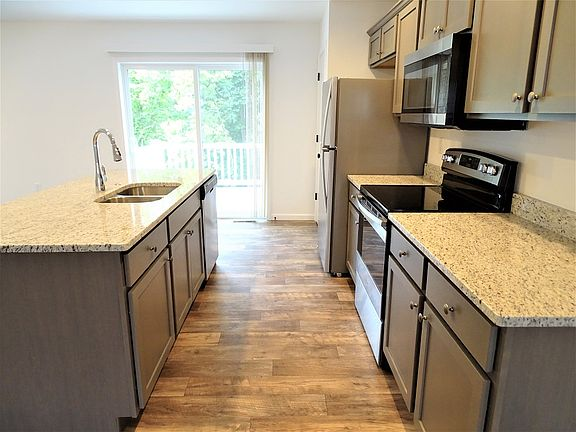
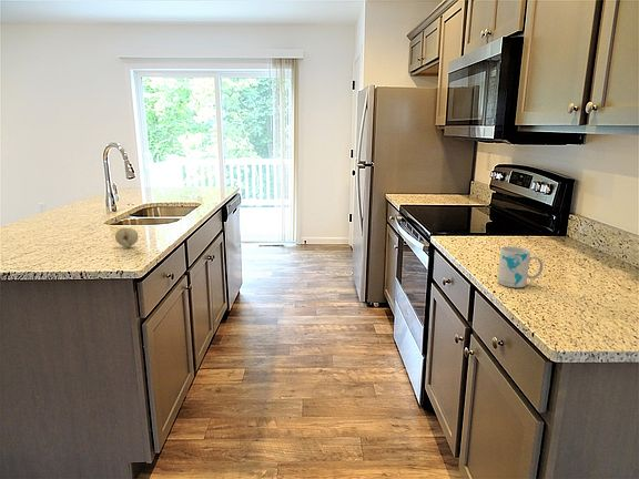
+ fruit [114,226,139,248]
+ mug [497,245,544,288]
